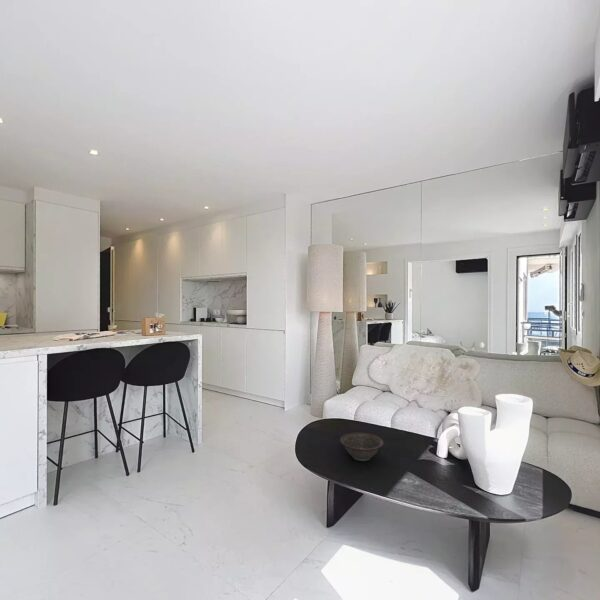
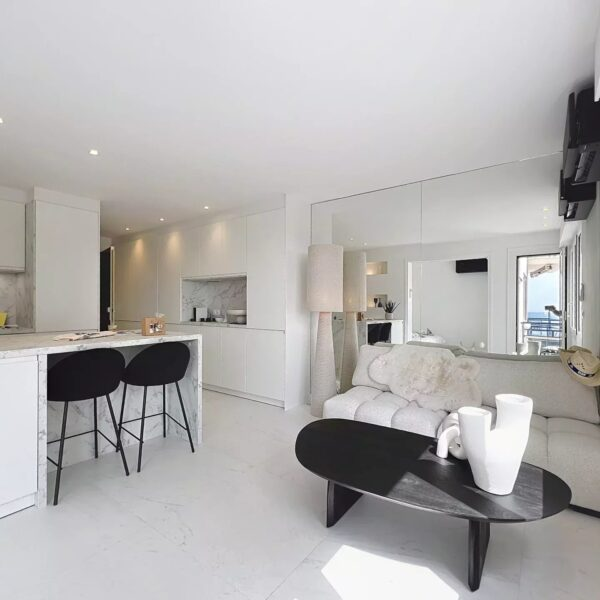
- decorative bowl [339,432,385,462]
